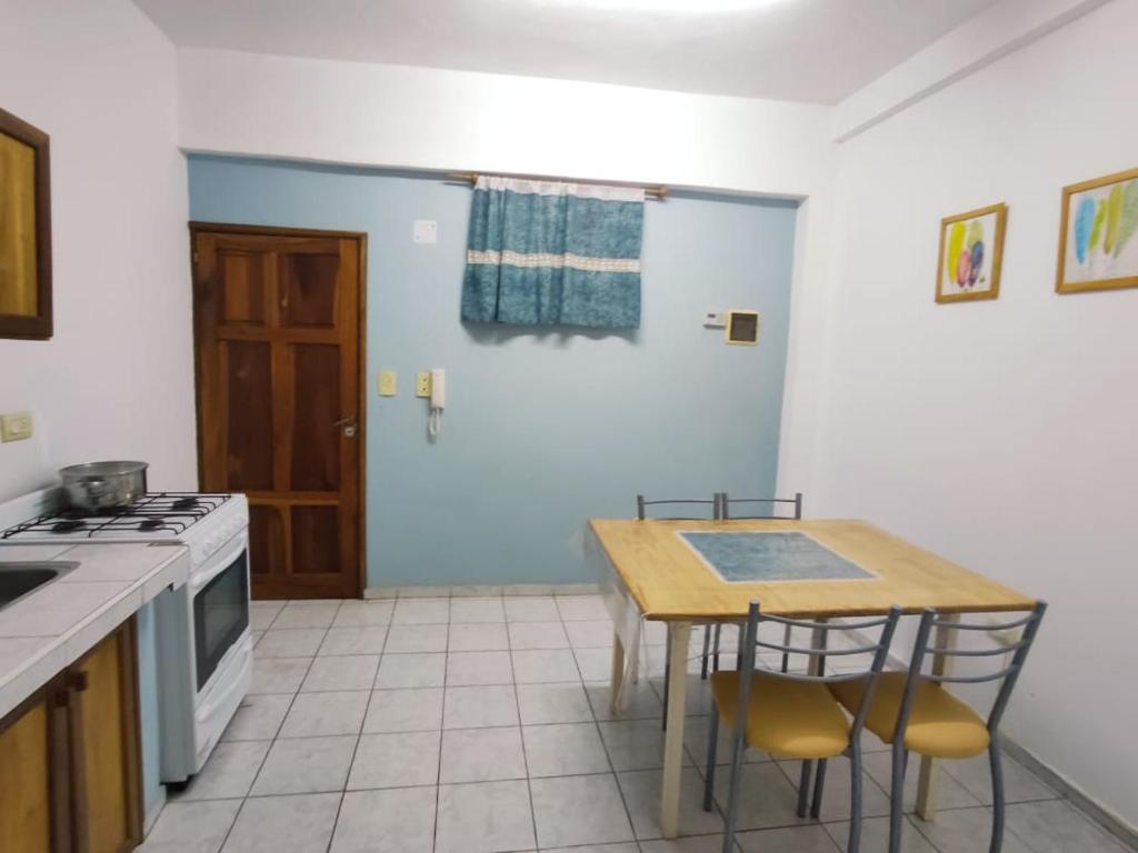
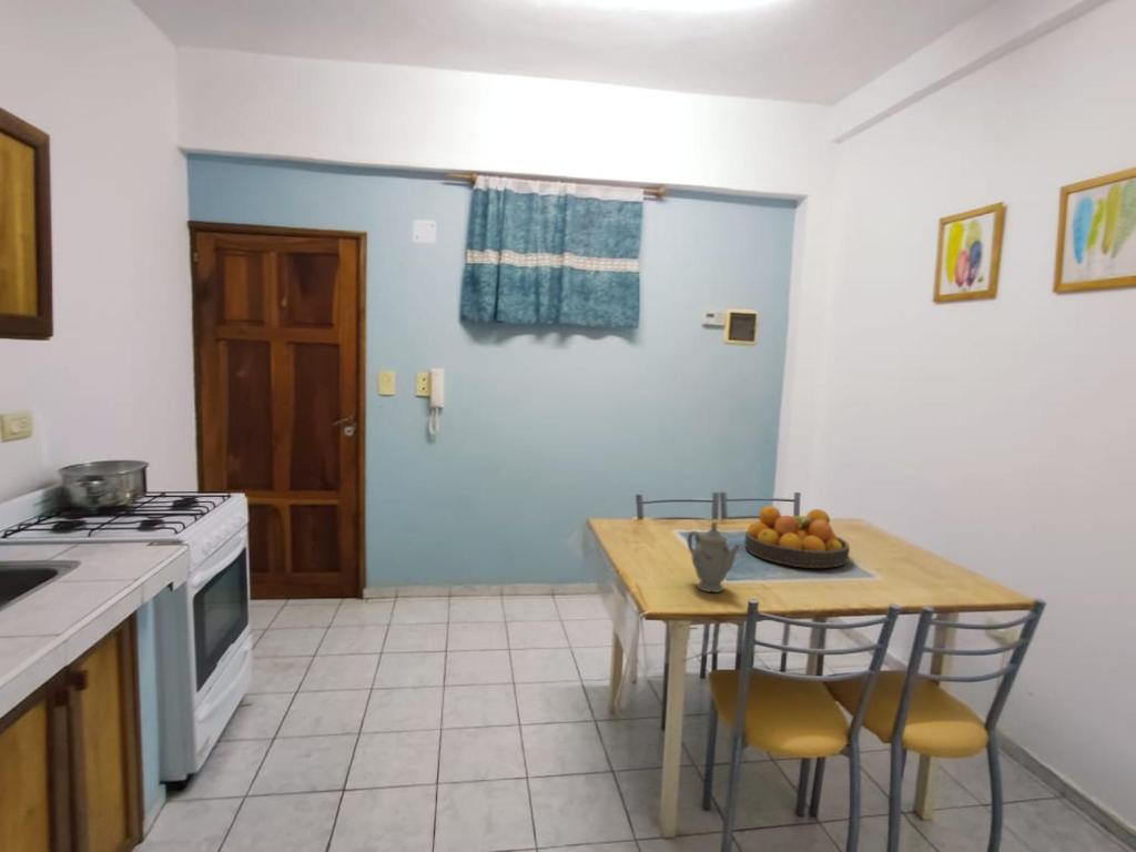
+ fruit bowl [743,505,851,569]
+ chinaware [686,520,742,594]
